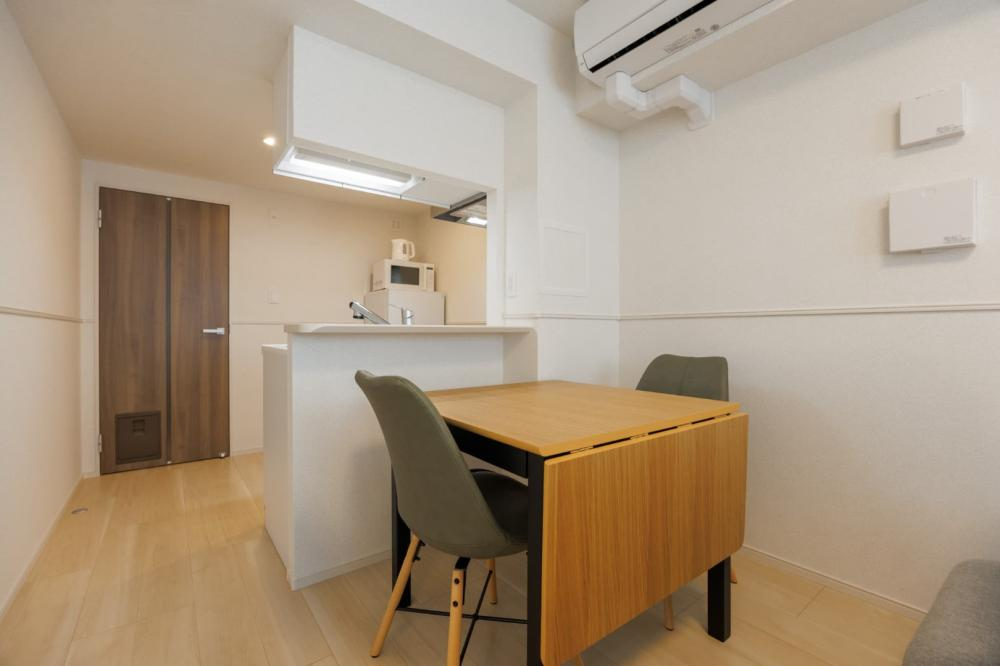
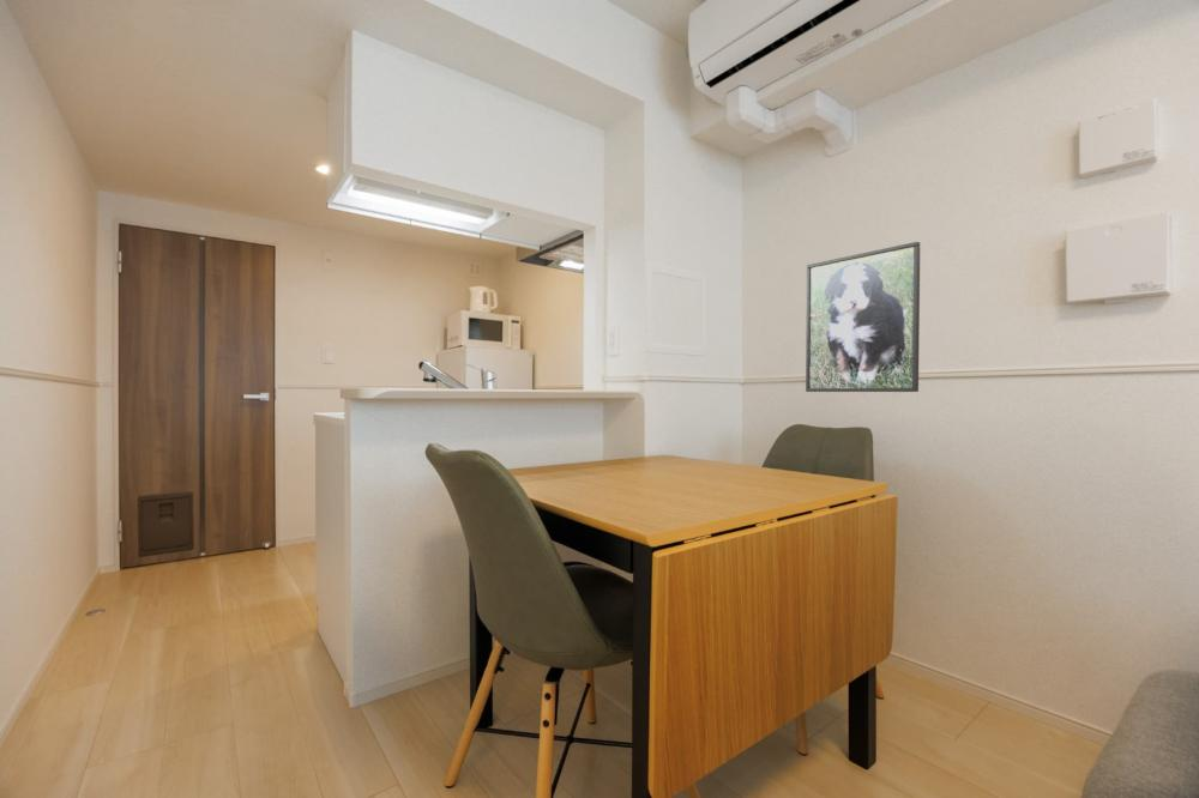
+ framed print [805,241,921,393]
